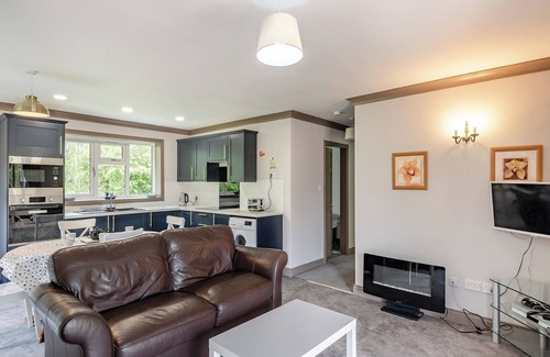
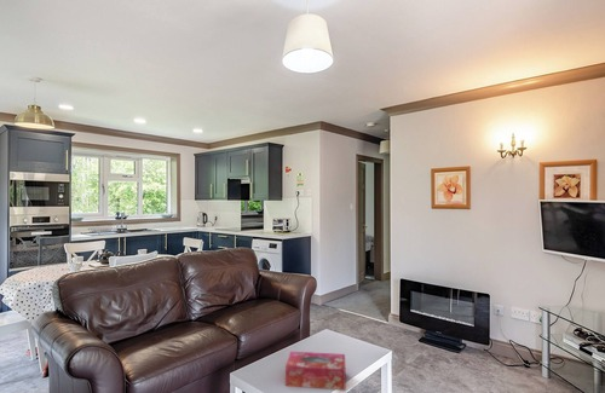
+ tissue box [284,351,347,392]
